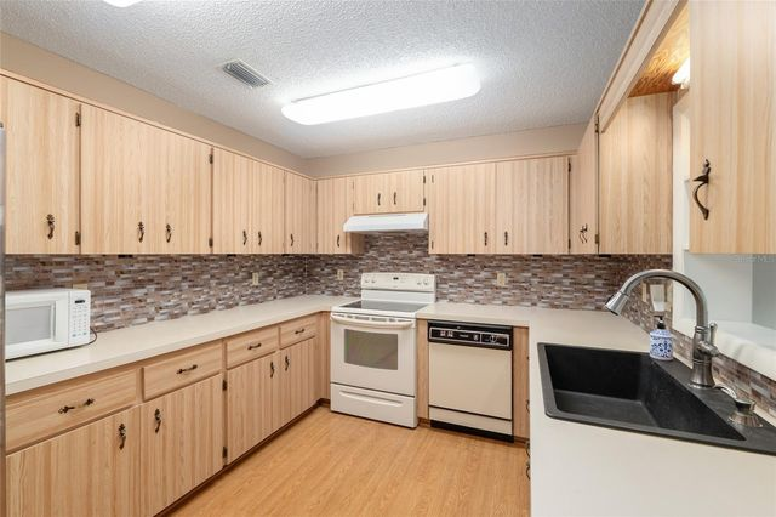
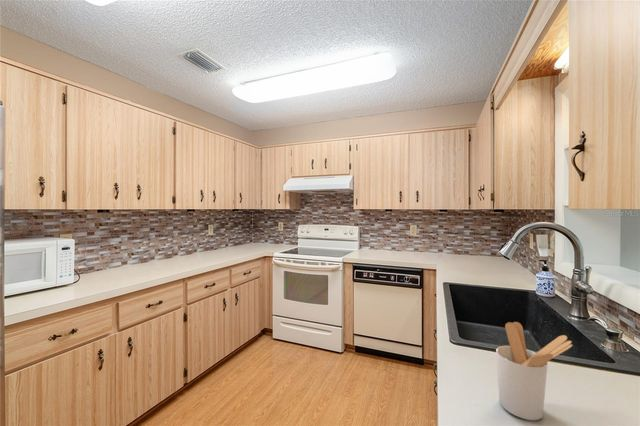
+ utensil holder [495,321,574,421]
